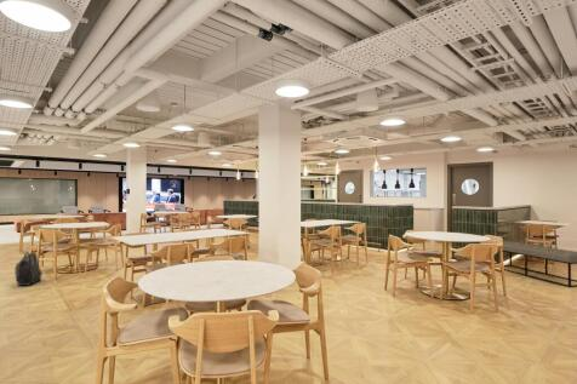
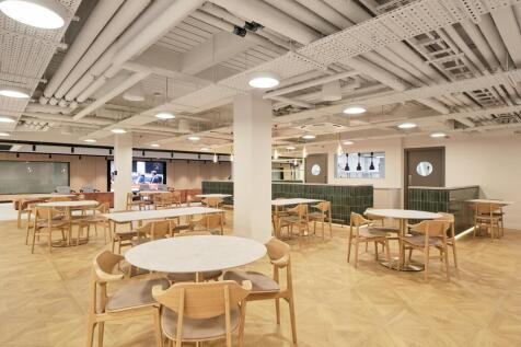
- bench [502,240,577,288]
- backpack [15,251,44,287]
